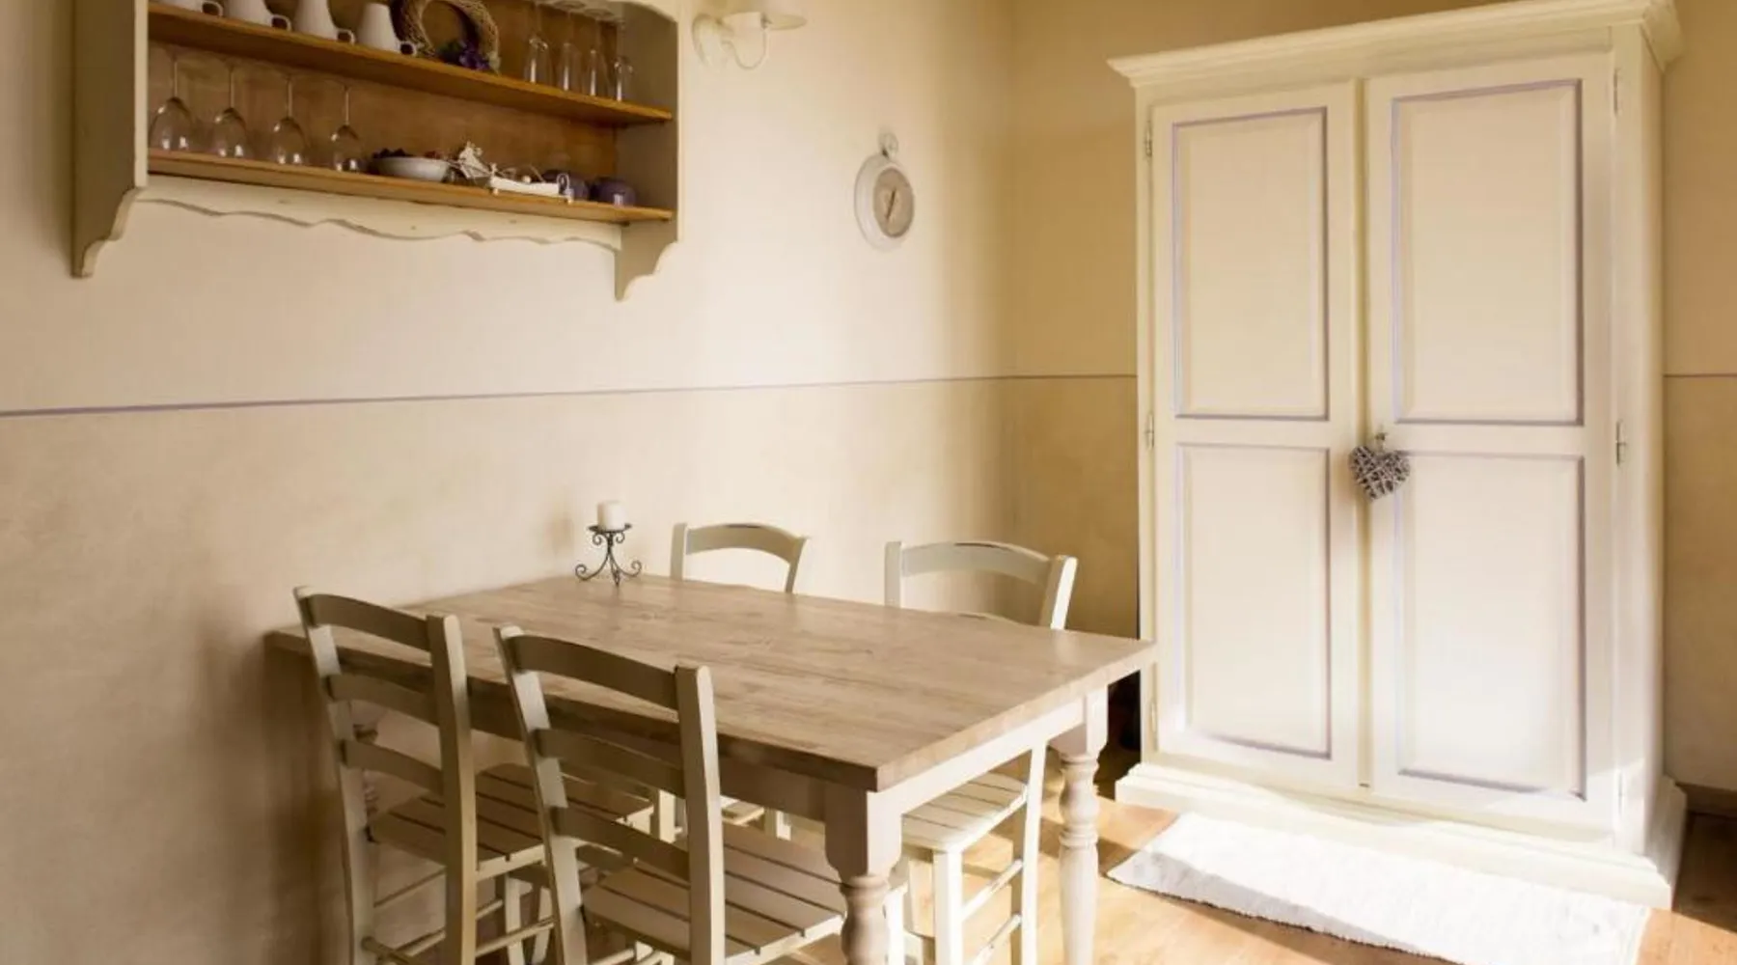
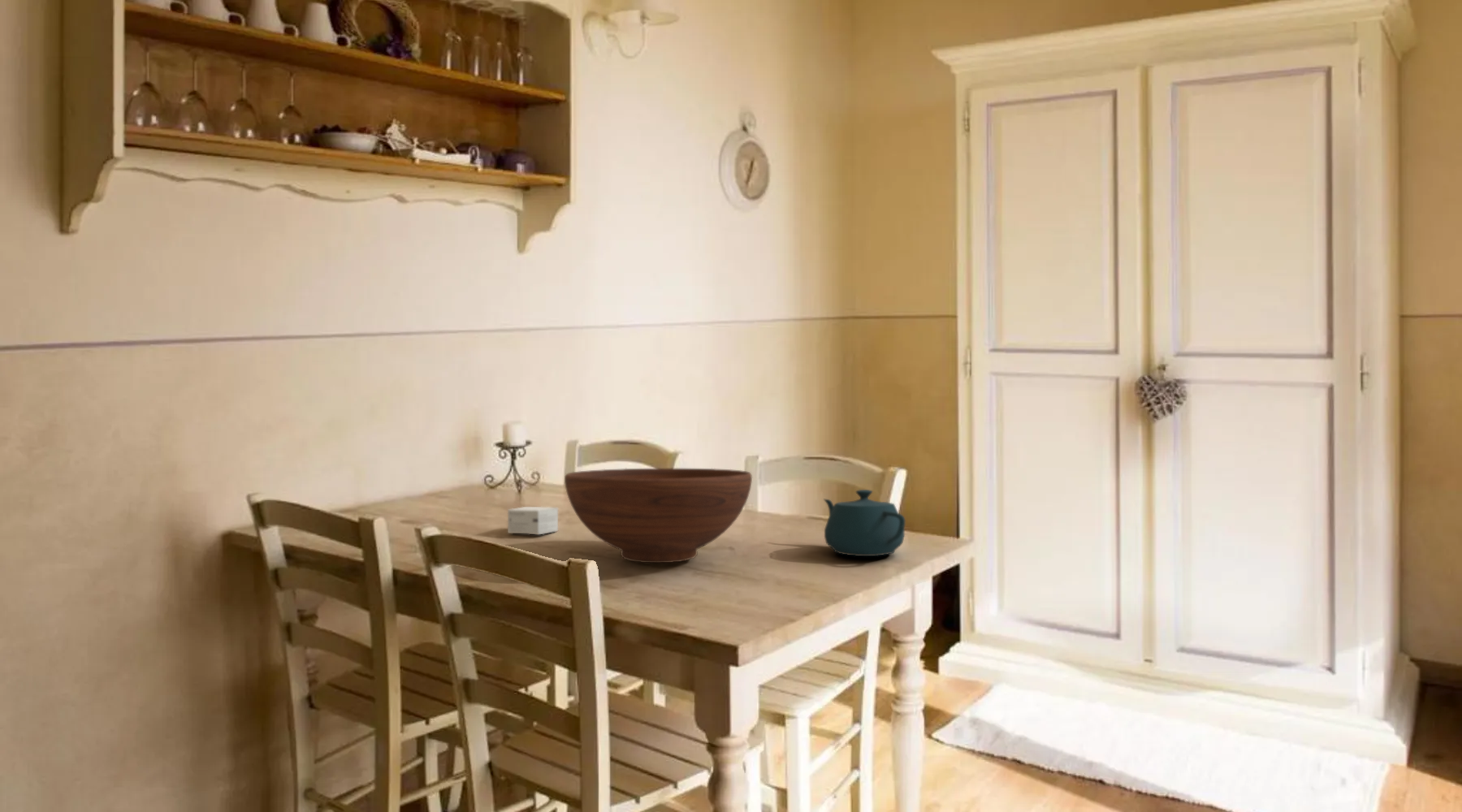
+ teapot [823,489,906,557]
+ small box [507,506,559,535]
+ fruit bowl [564,468,753,564]
